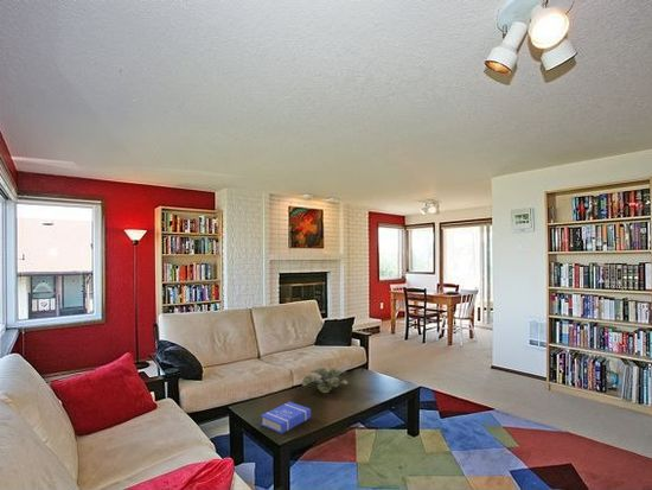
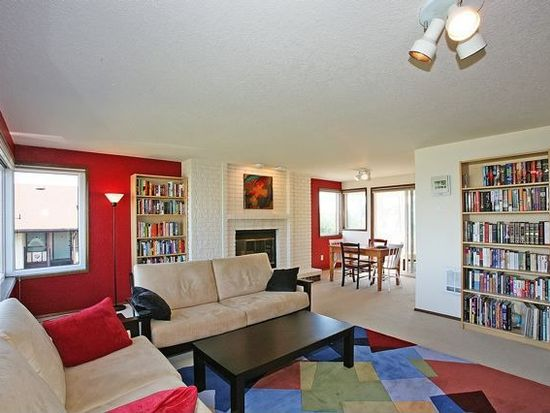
- book [260,401,312,435]
- plant [301,367,349,394]
